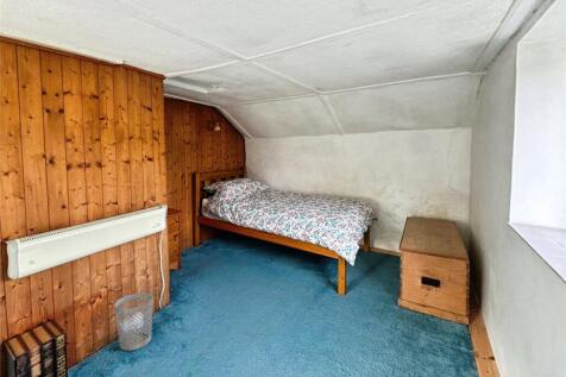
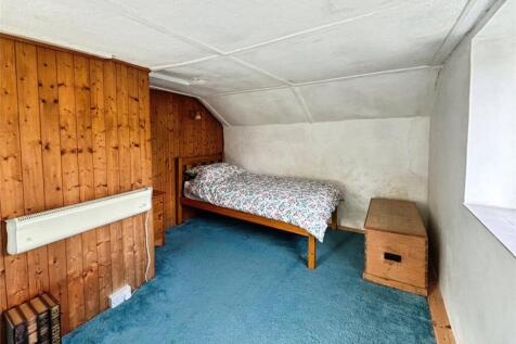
- wastebasket [113,291,155,352]
